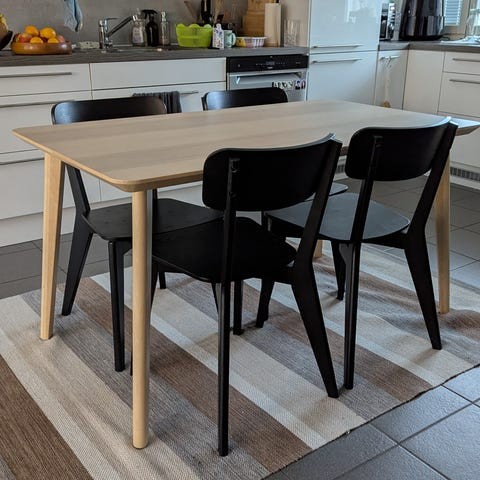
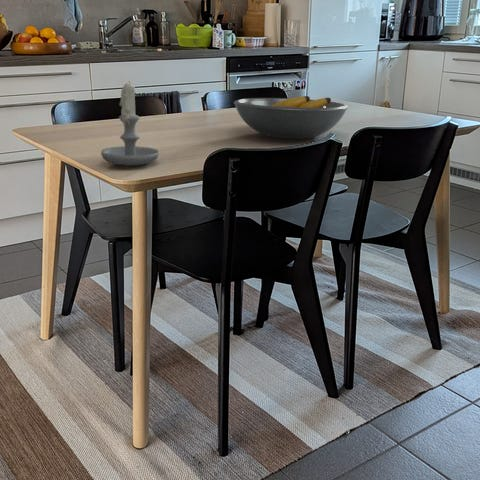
+ fruit bowl [233,95,349,140]
+ candle [100,80,160,167]
